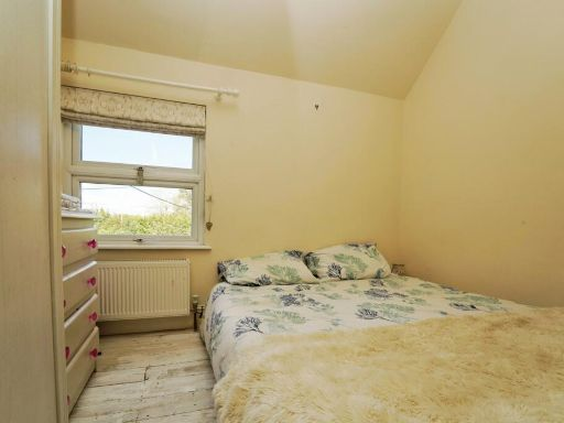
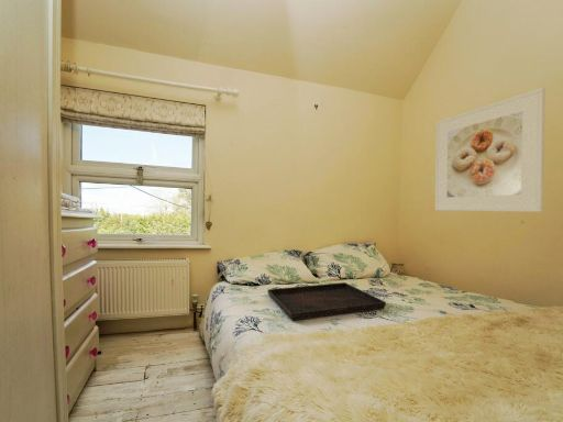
+ serving tray [266,281,387,322]
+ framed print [434,87,547,213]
